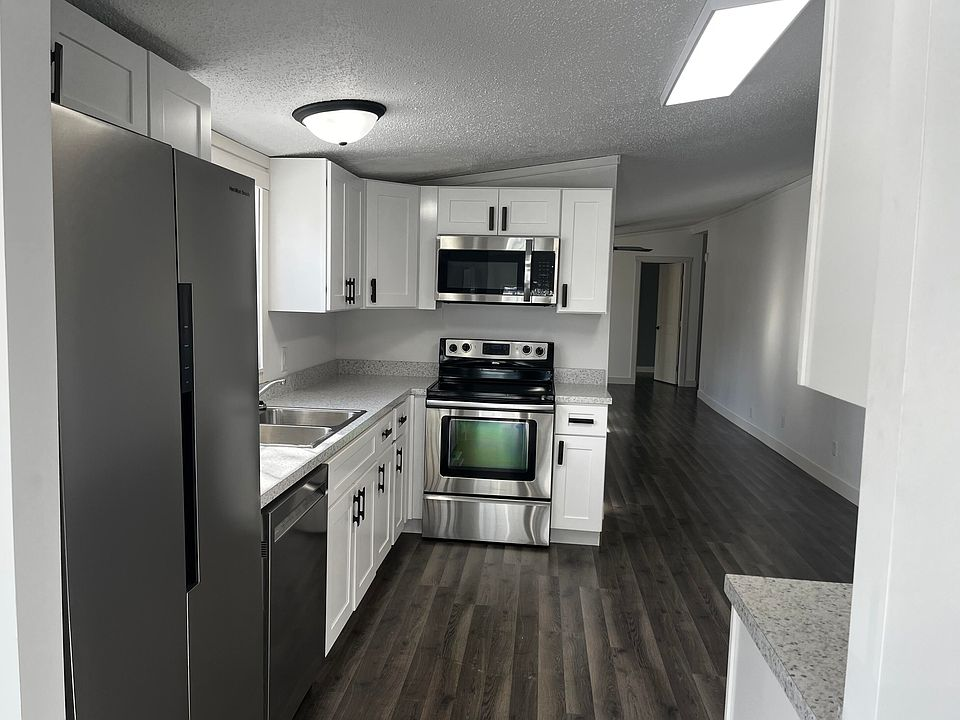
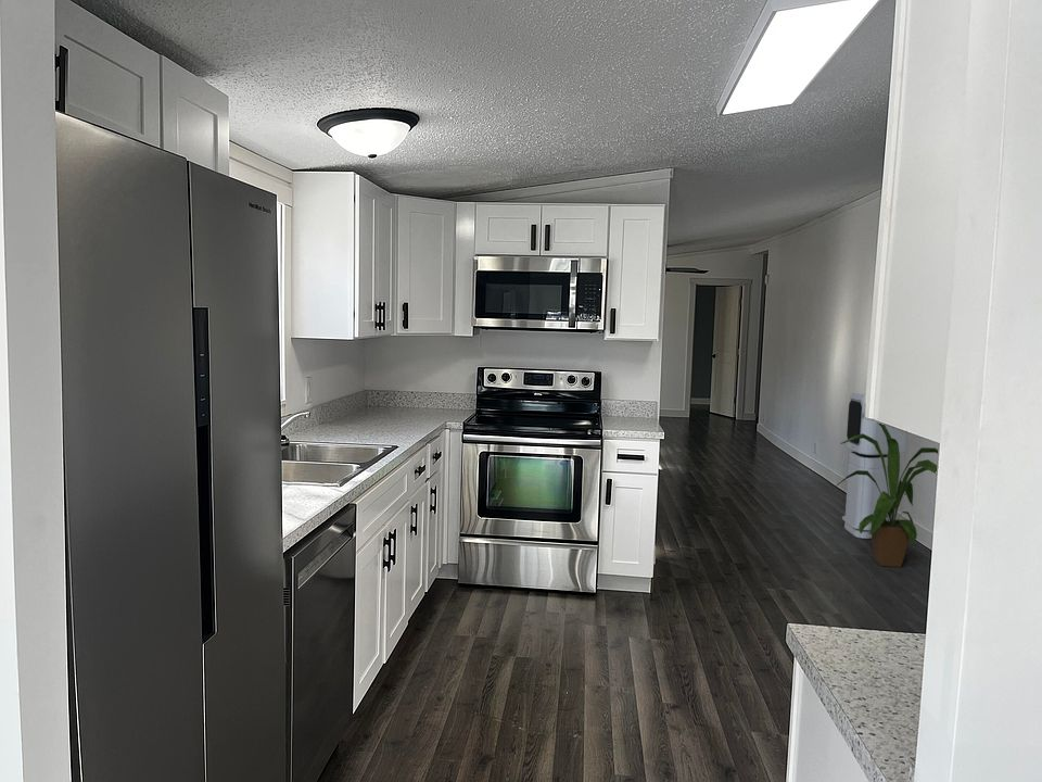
+ house plant [835,422,939,568]
+ air purifier [841,392,907,540]
